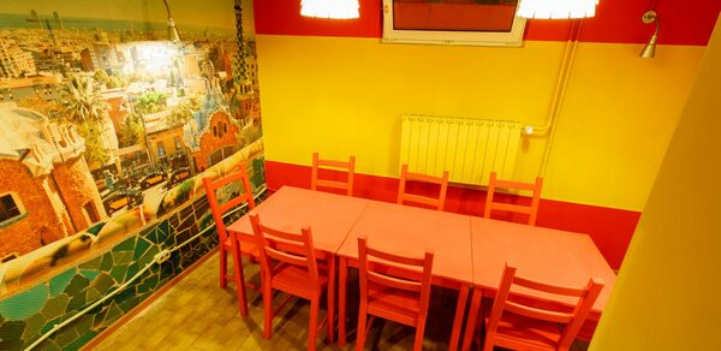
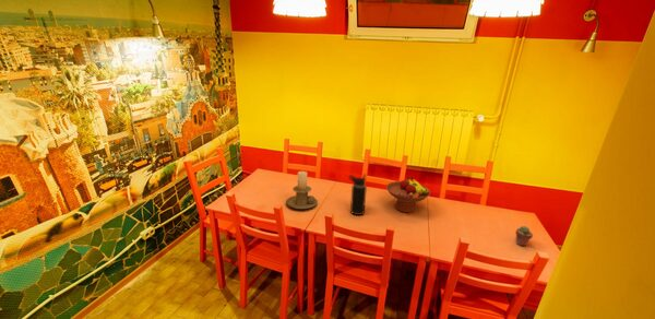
+ fruit bowl [385,176,431,213]
+ potted succulent [514,225,534,247]
+ water bottle [347,173,368,216]
+ candle holder [285,170,319,210]
